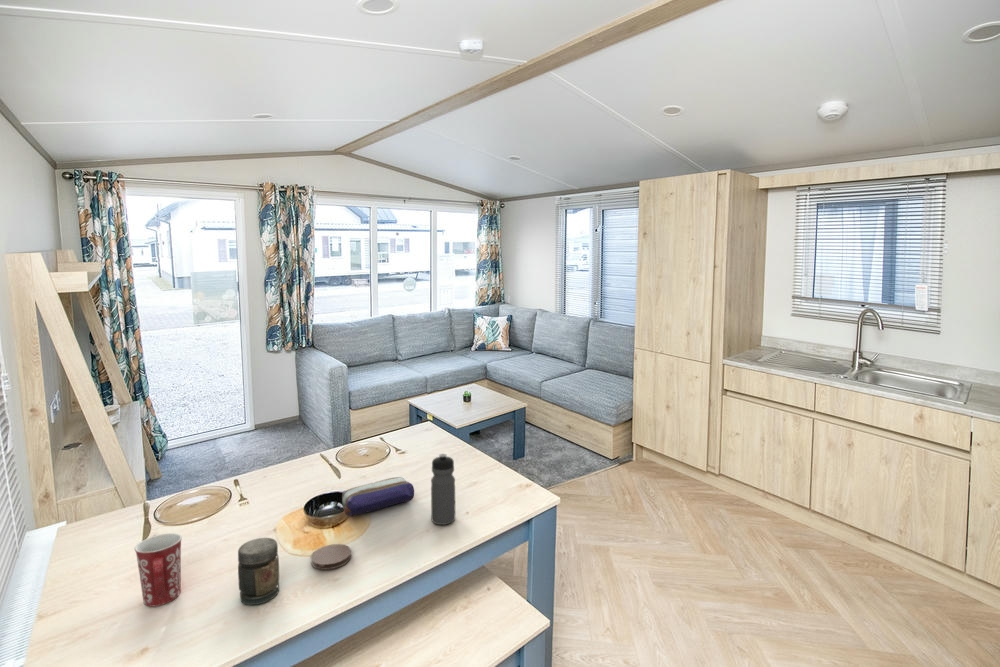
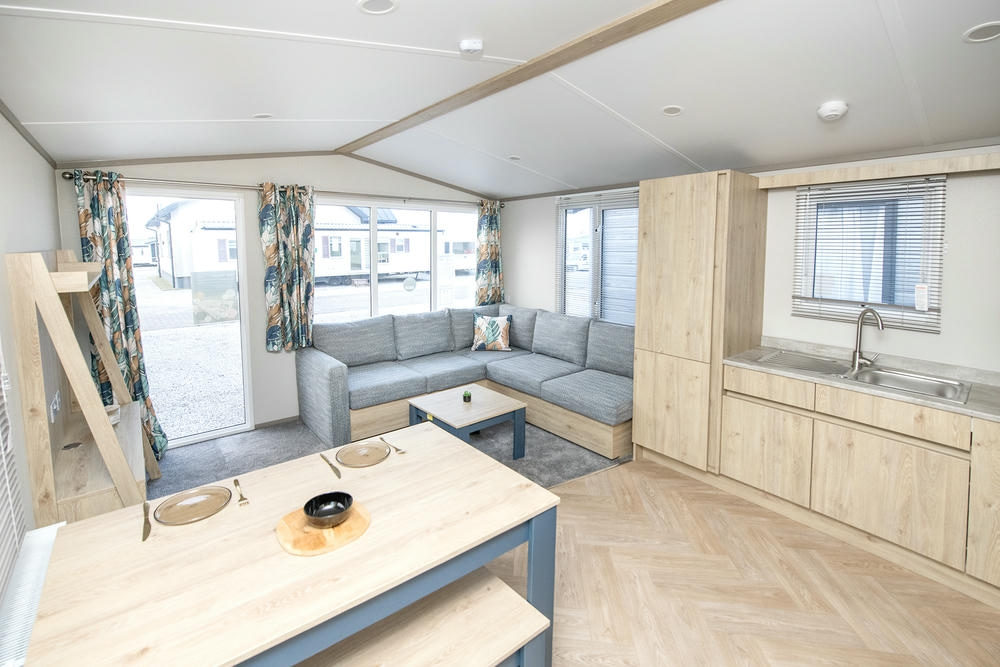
- water bottle [430,453,456,526]
- pencil case [341,476,415,517]
- coaster [310,543,352,571]
- jar [237,537,280,606]
- mug [134,532,183,608]
